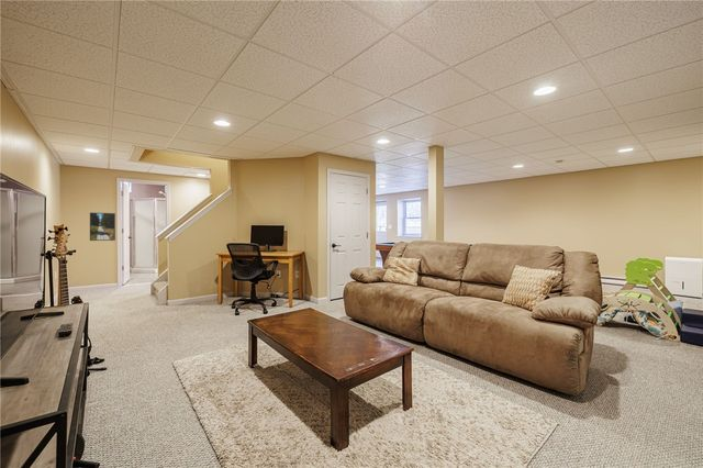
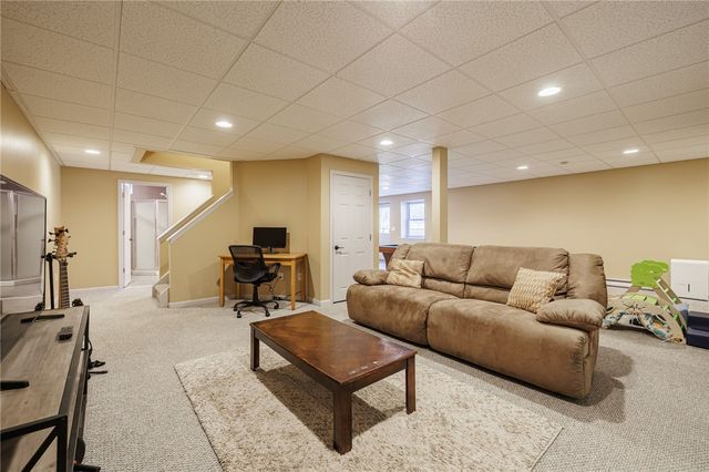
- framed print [89,211,116,242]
